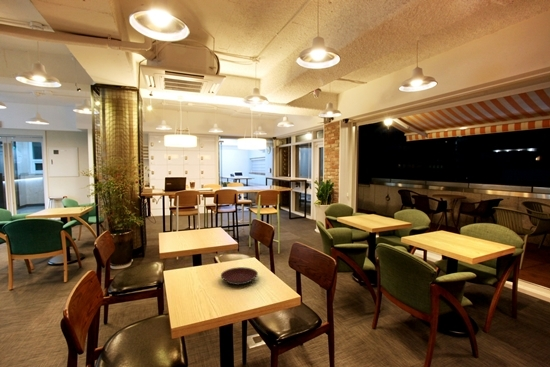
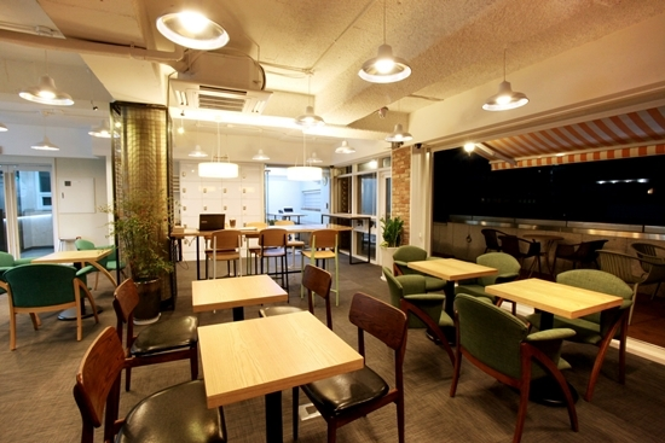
- plate [220,266,259,286]
